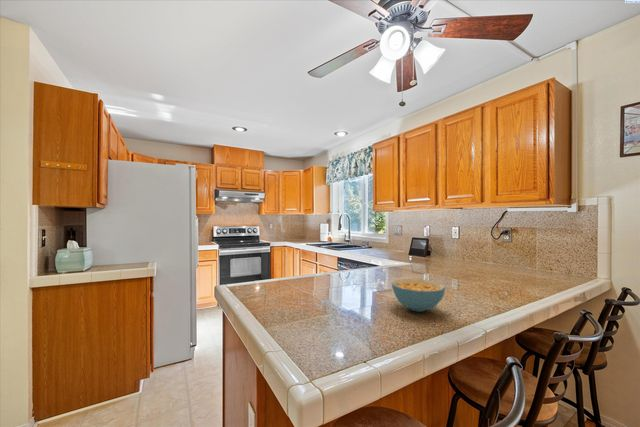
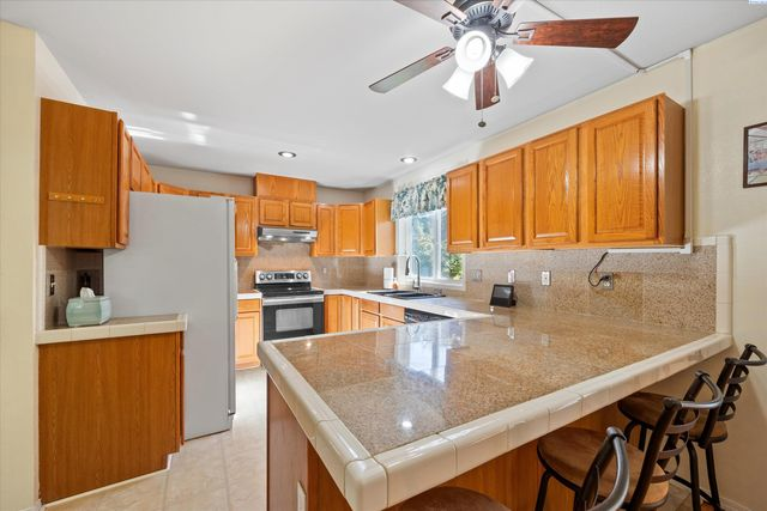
- cereal bowl [391,278,446,313]
